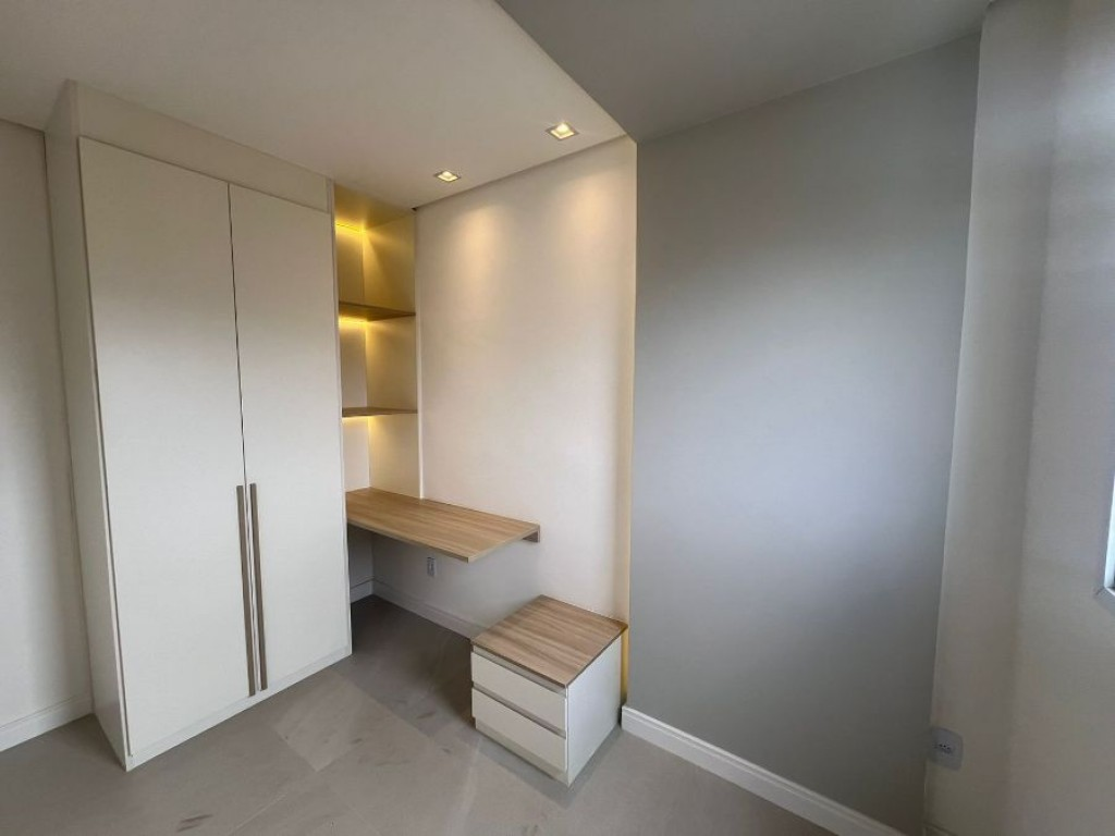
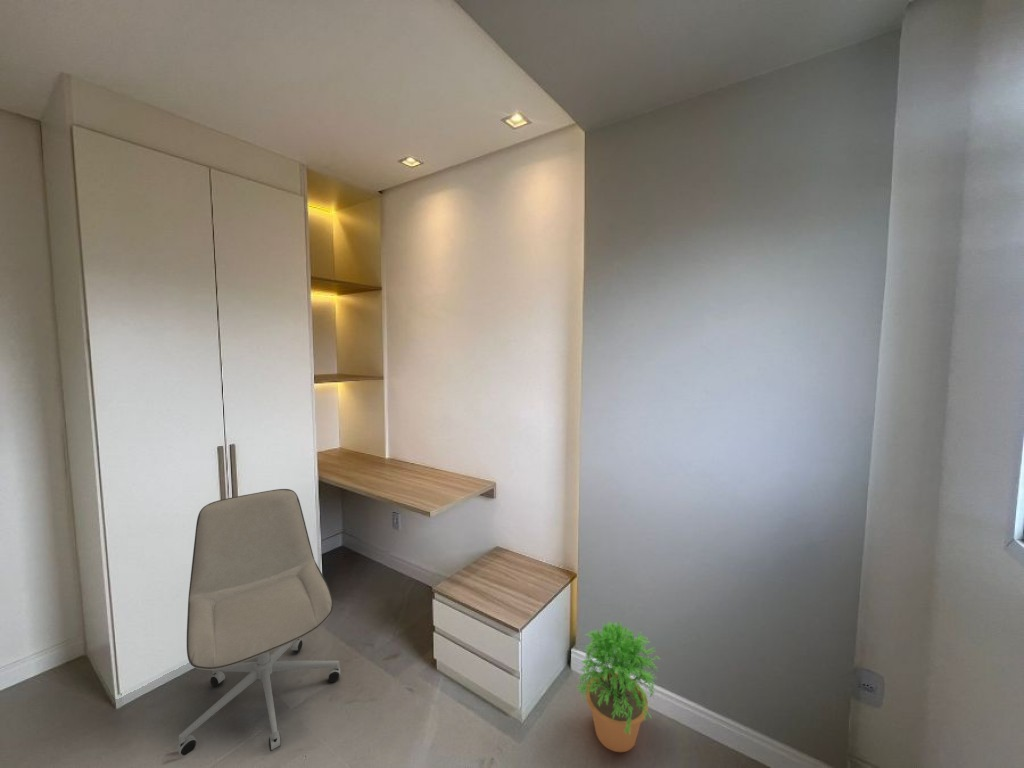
+ office chair [176,488,341,756]
+ potted plant [575,620,661,753]
